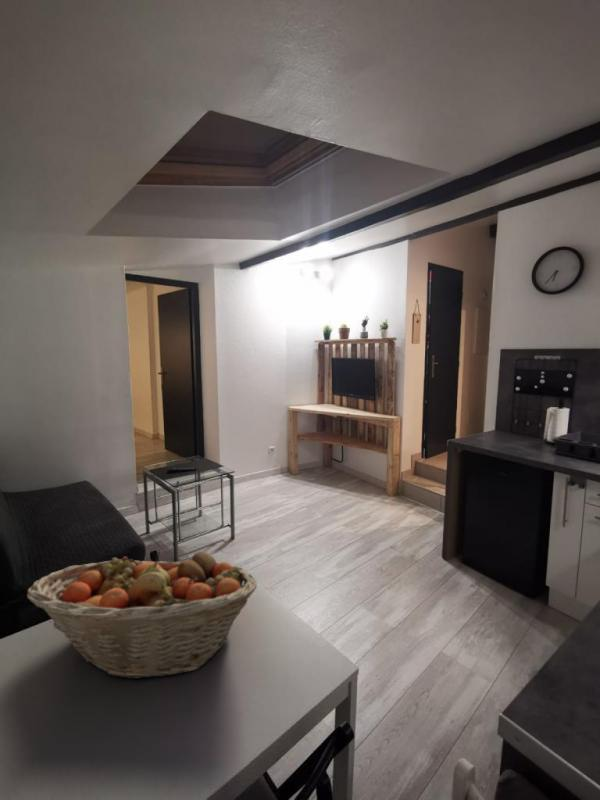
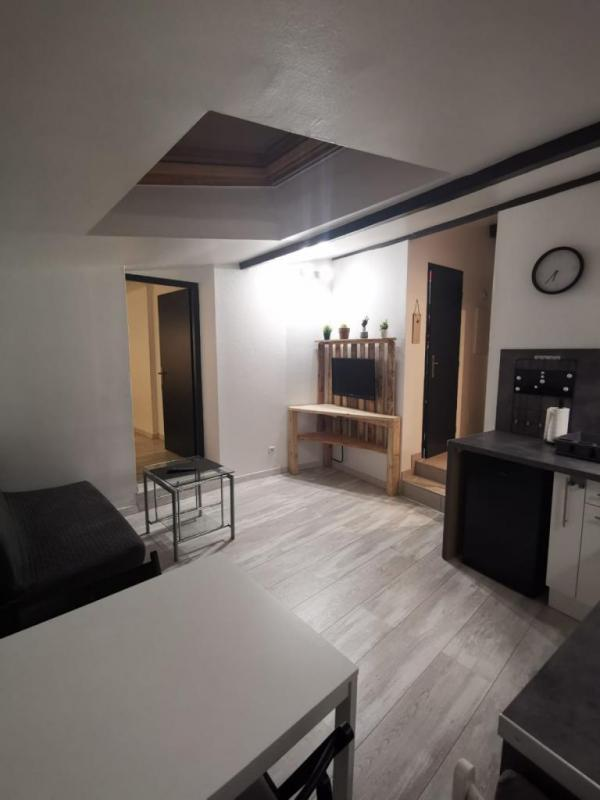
- fruit basket [26,550,258,680]
